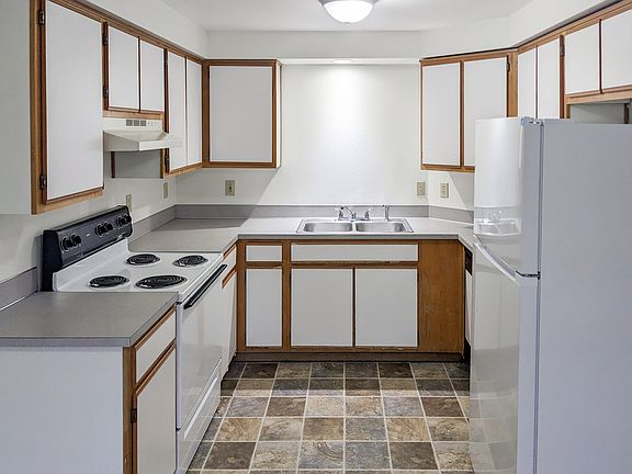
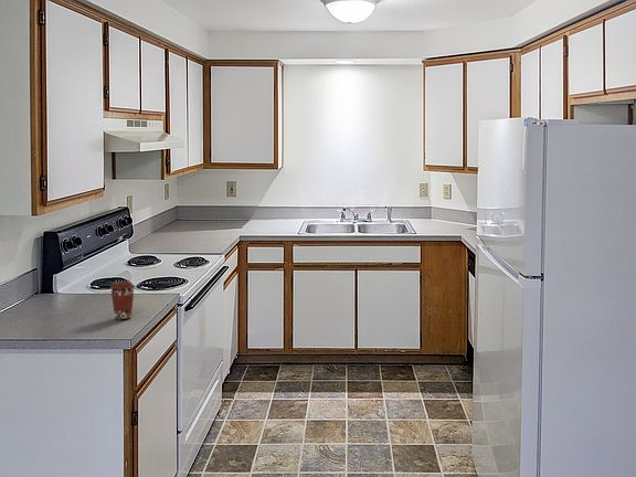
+ coffee cup [108,280,136,320]
